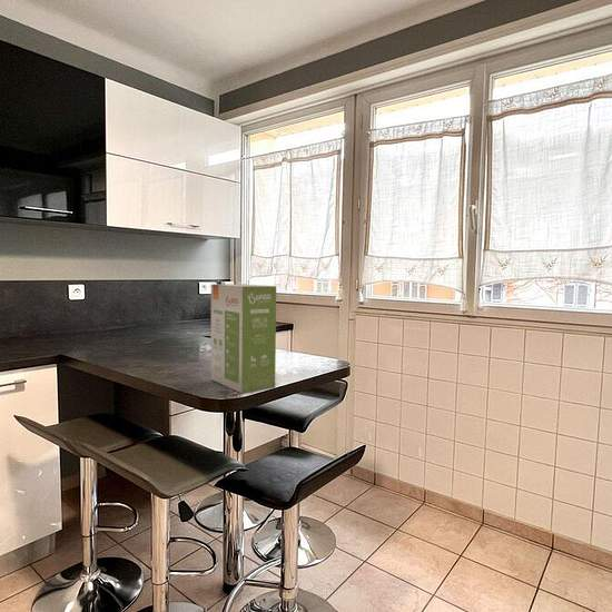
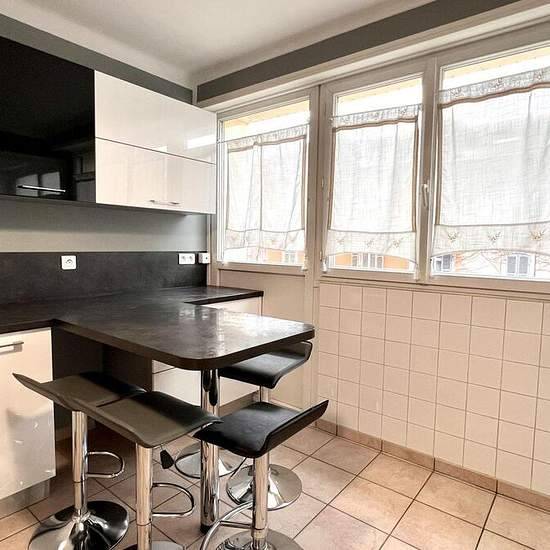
- food box [210,283,277,394]
